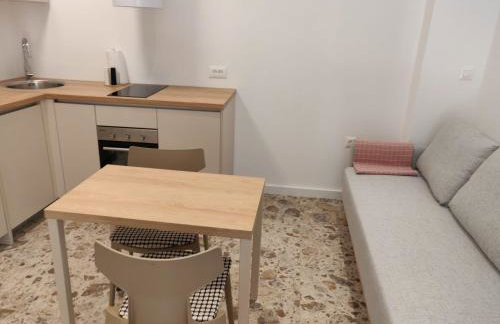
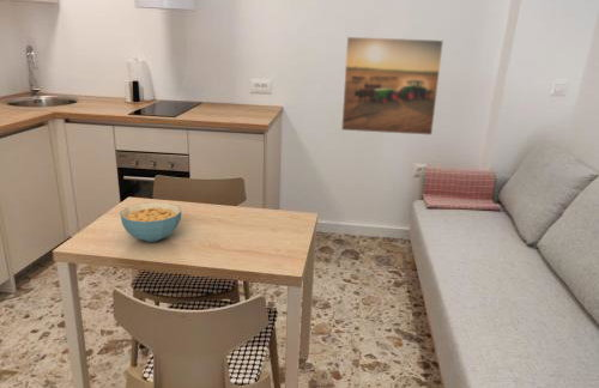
+ cereal bowl [119,201,182,243]
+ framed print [340,36,444,137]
